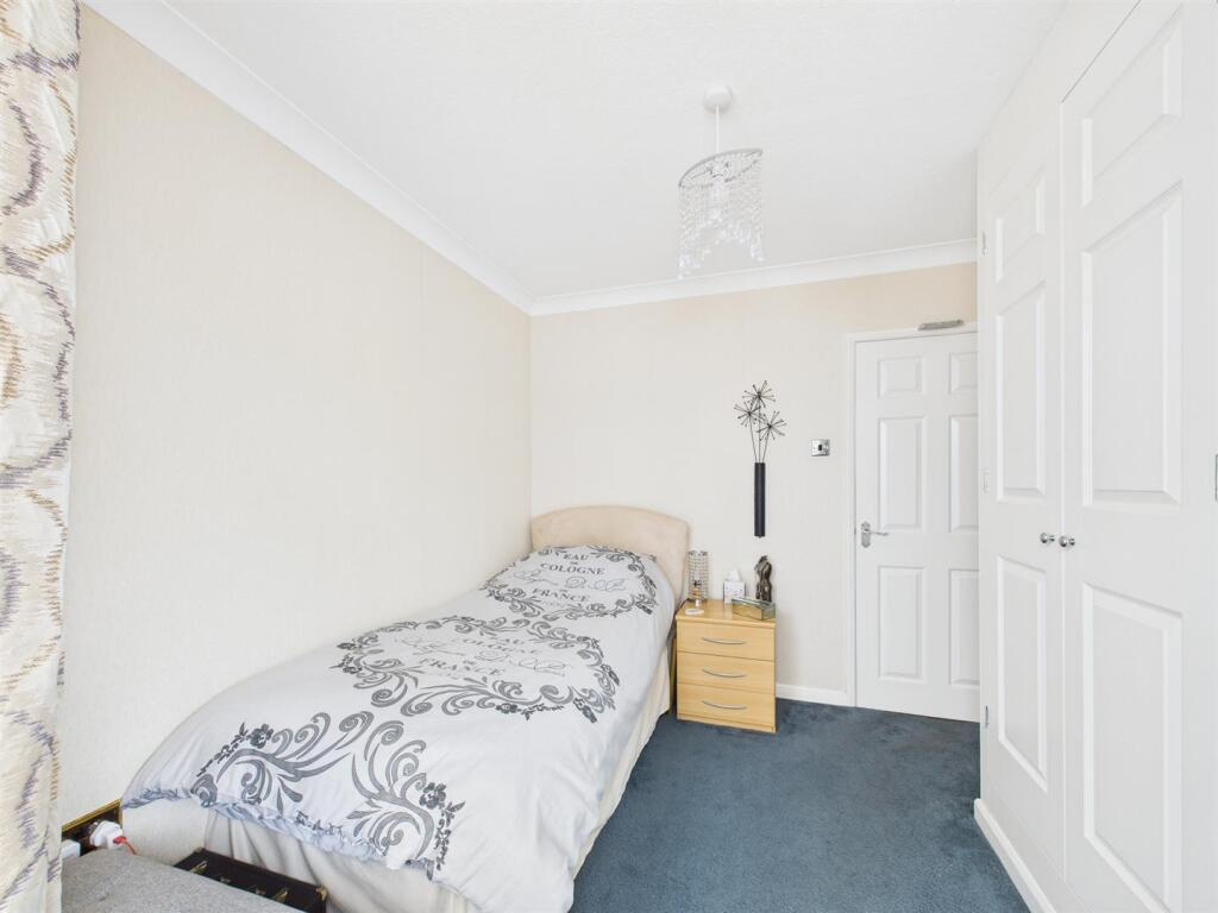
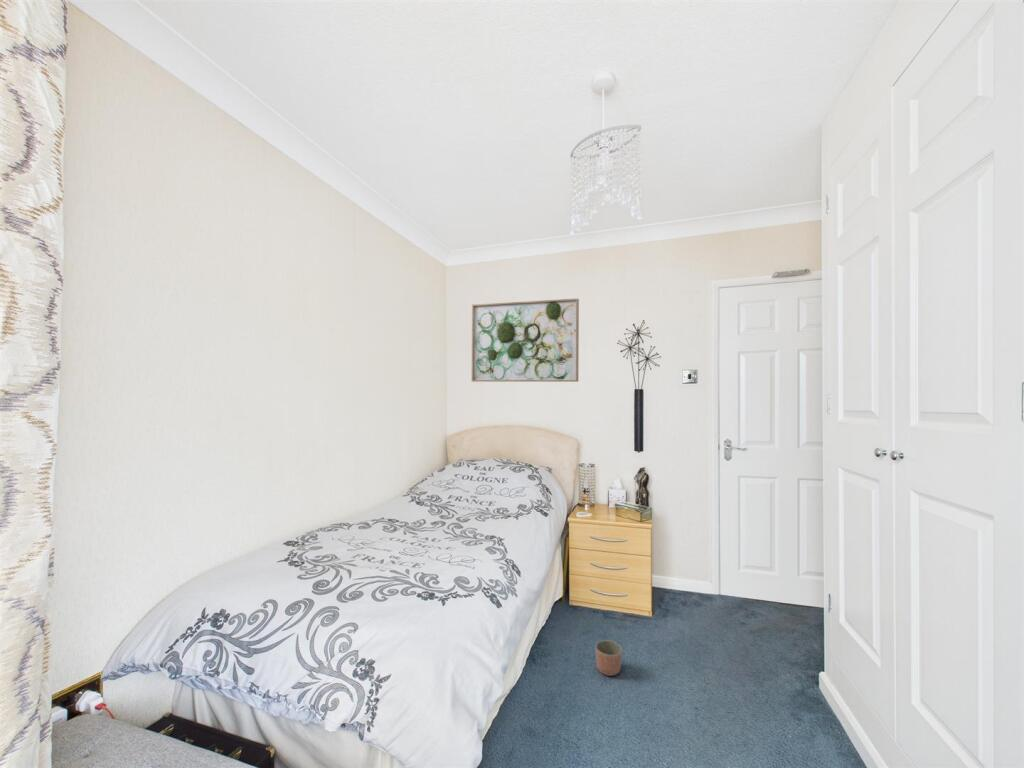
+ wall art [471,297,580,383]
+ planter [594,639,623,677]
